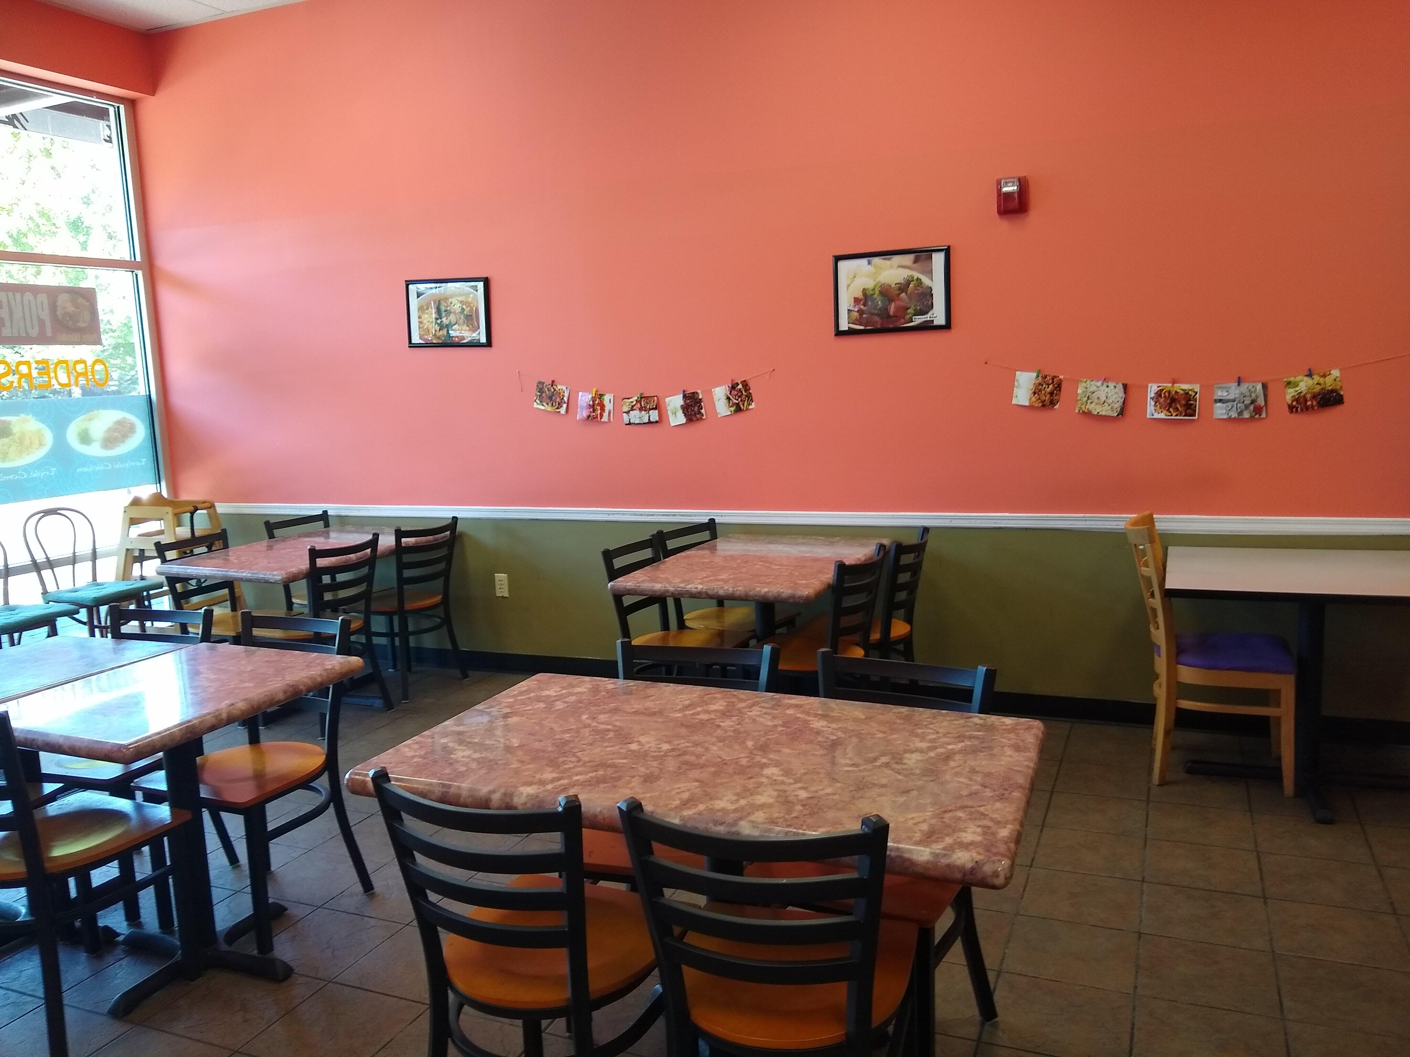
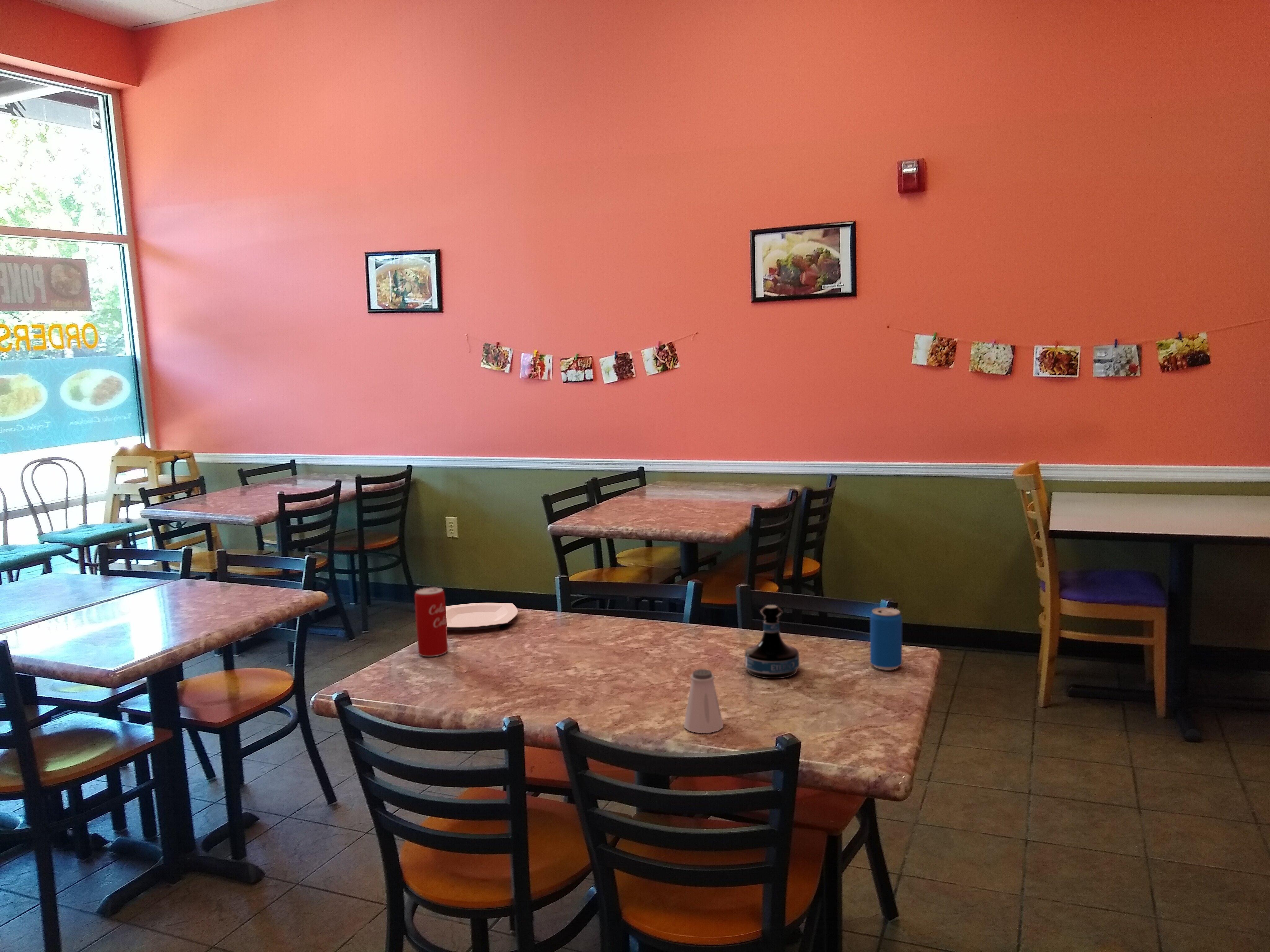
+ plate [446,602,518,631]
+ saltshaker [684,669,724,734]
+ beverage can [870,607,902,670]
+ tequila bottle [744,605,800,679]
+ beverage can [414,587,448,657]
